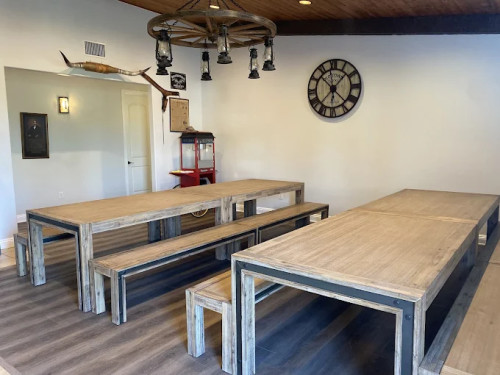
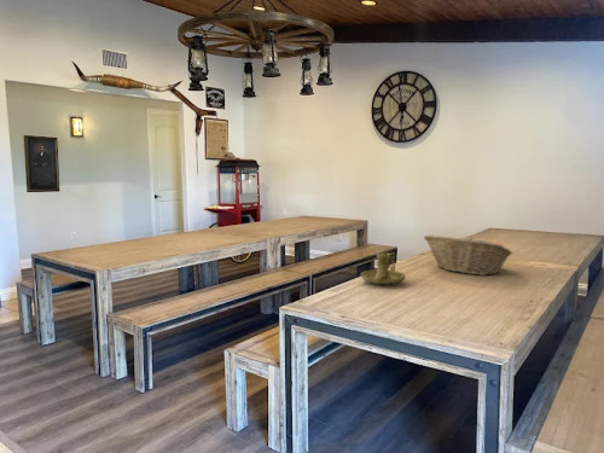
+ candle holder [360,251,407,285]
+ fruit basket [423,233,513,277]
